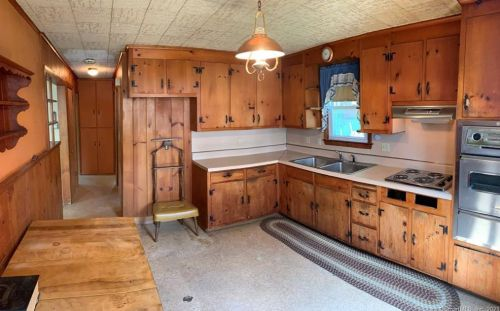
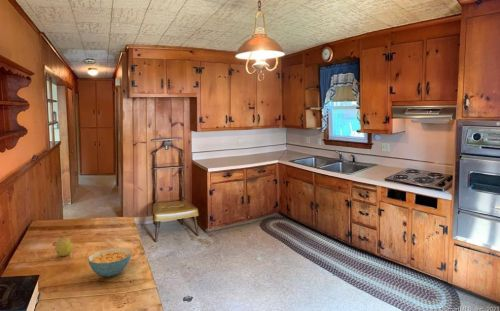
+ cereal bowl [87,247,132,278]
+ fruit [54,235,74,257]
